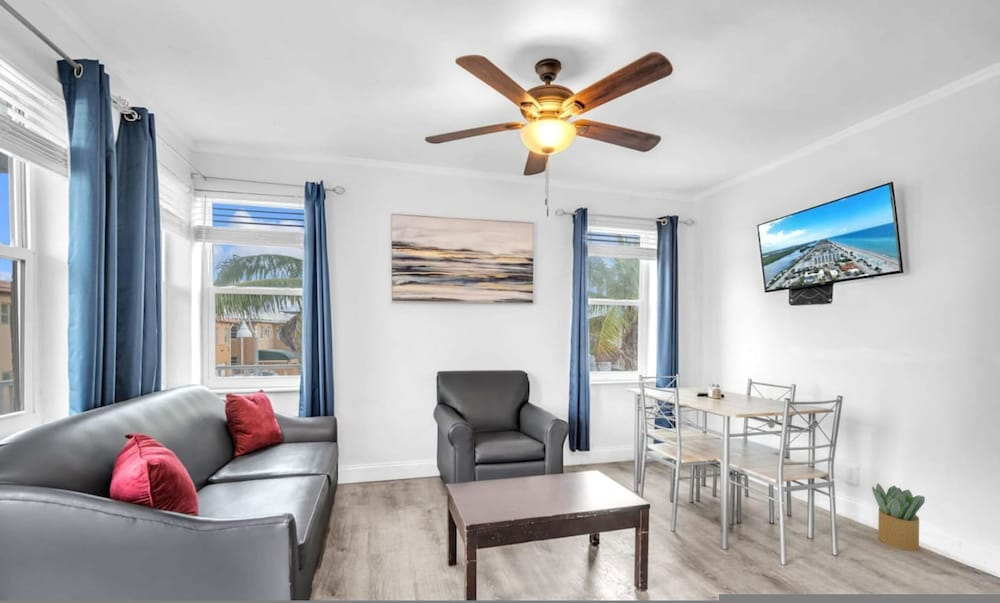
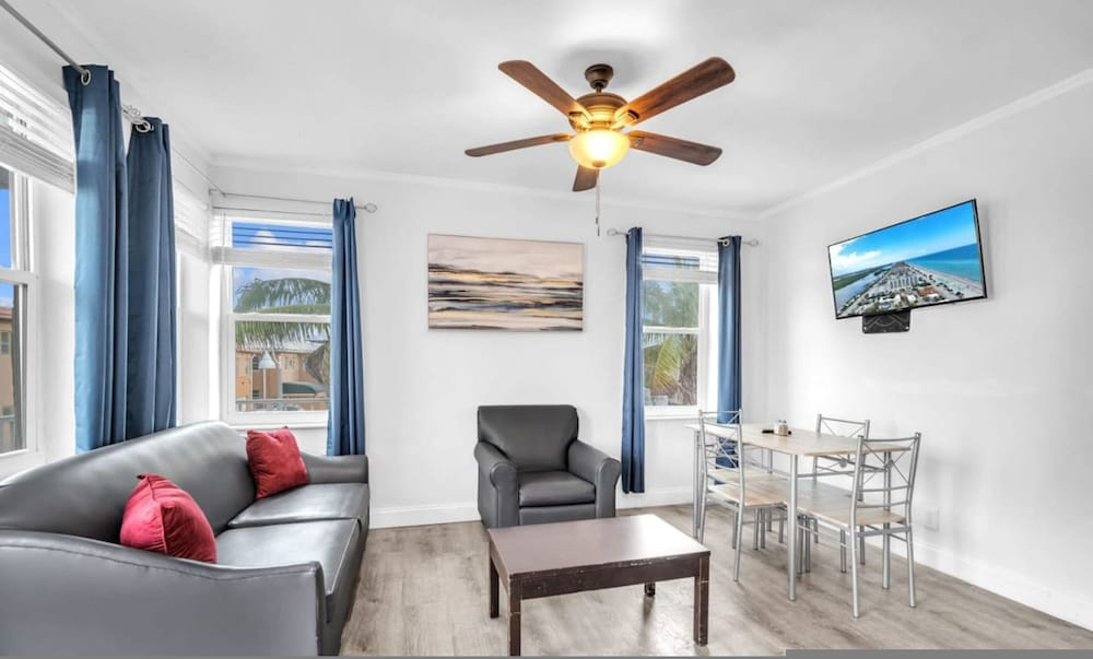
- potted plant [871,482,926,552]
